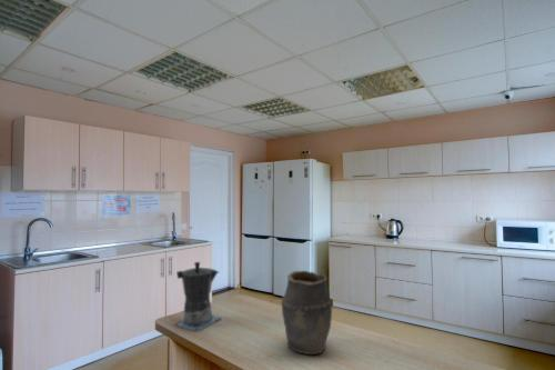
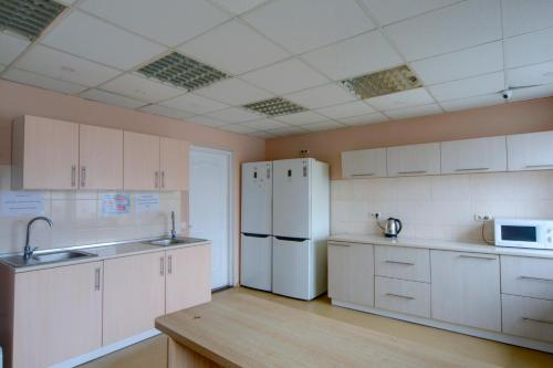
- coffee maker [173,261,223,333]
- vase [280,270,333,356]
